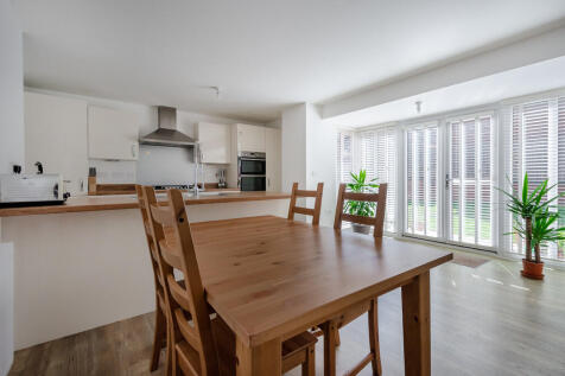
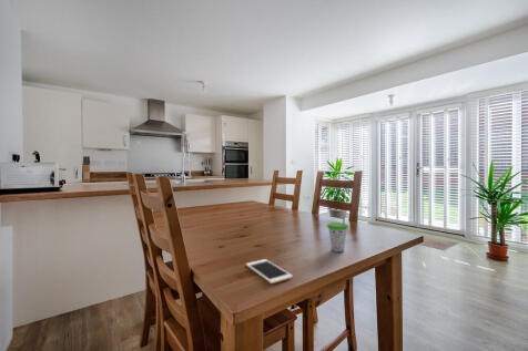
+ cup [326,211,349,254]
+ cell phone [245,258,294,285]
